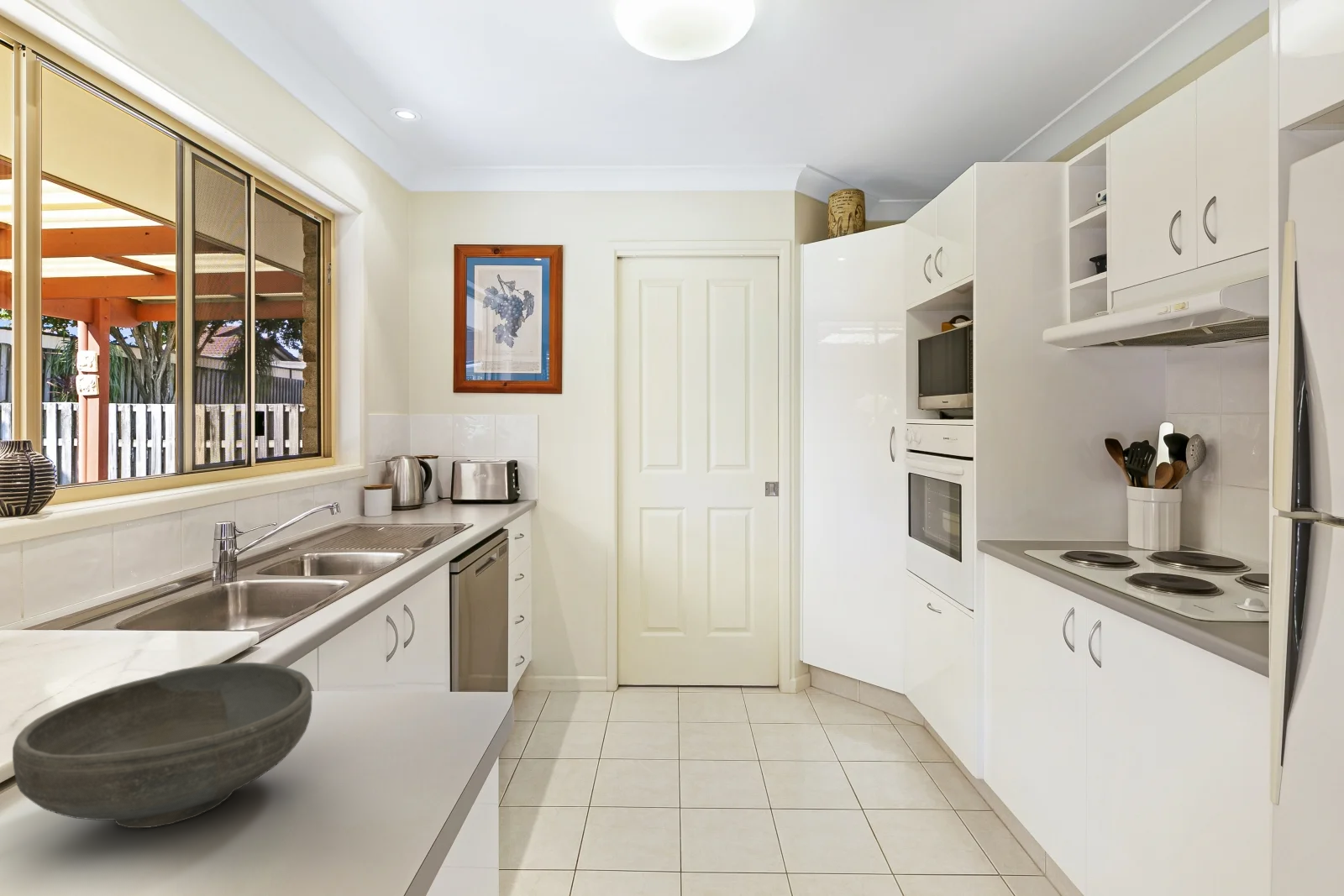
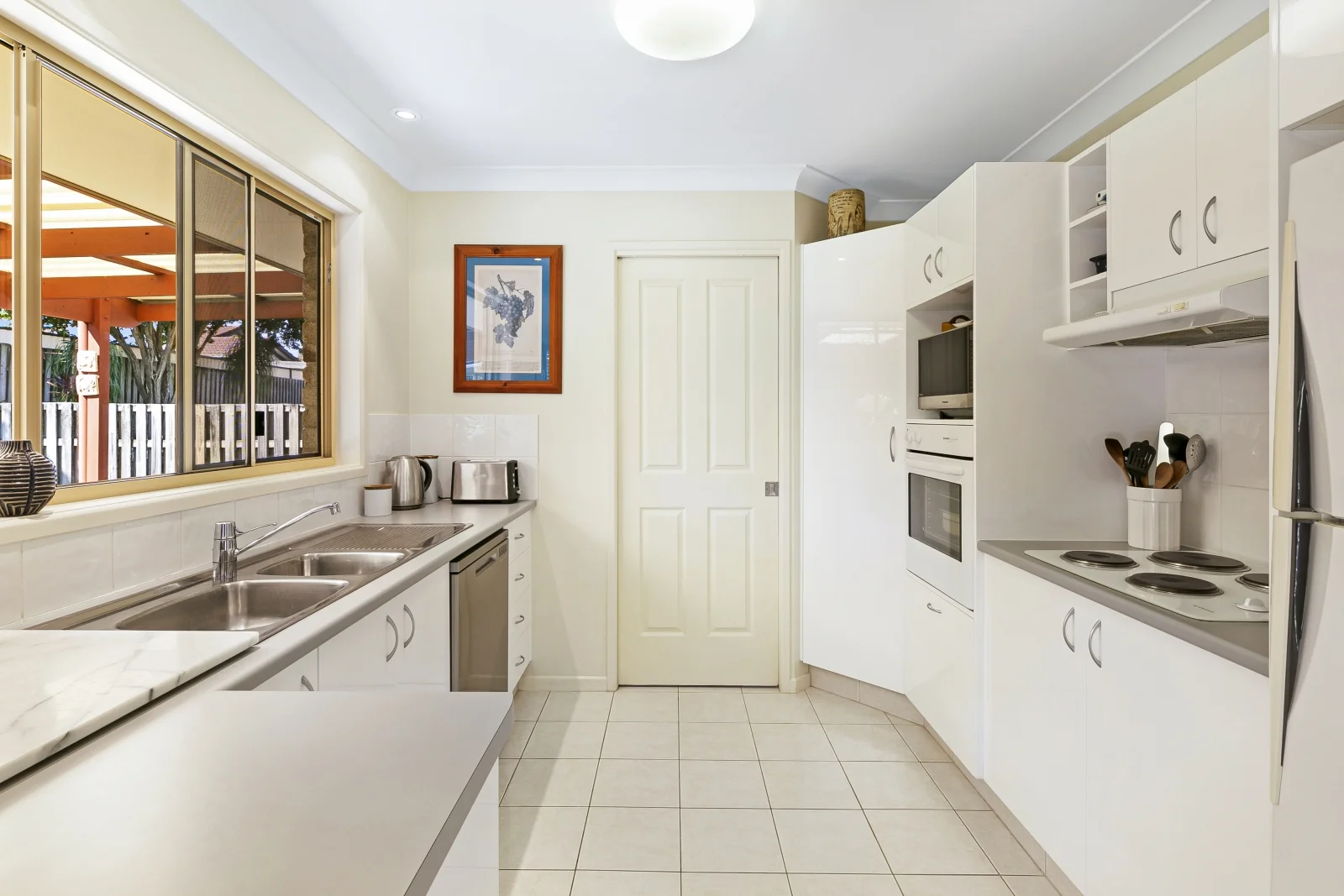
- bowl [12,662,313,829]
